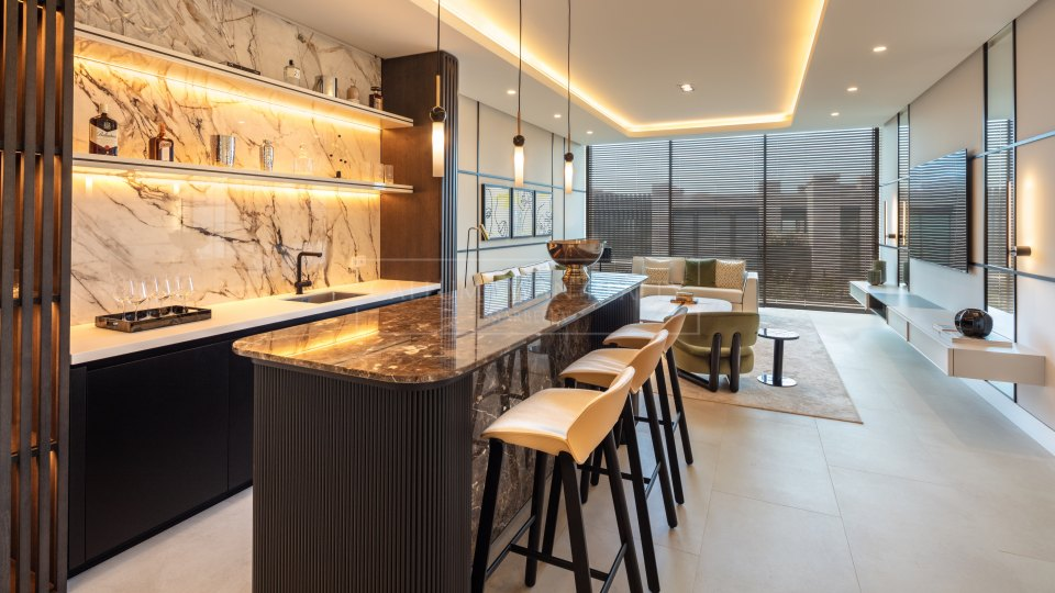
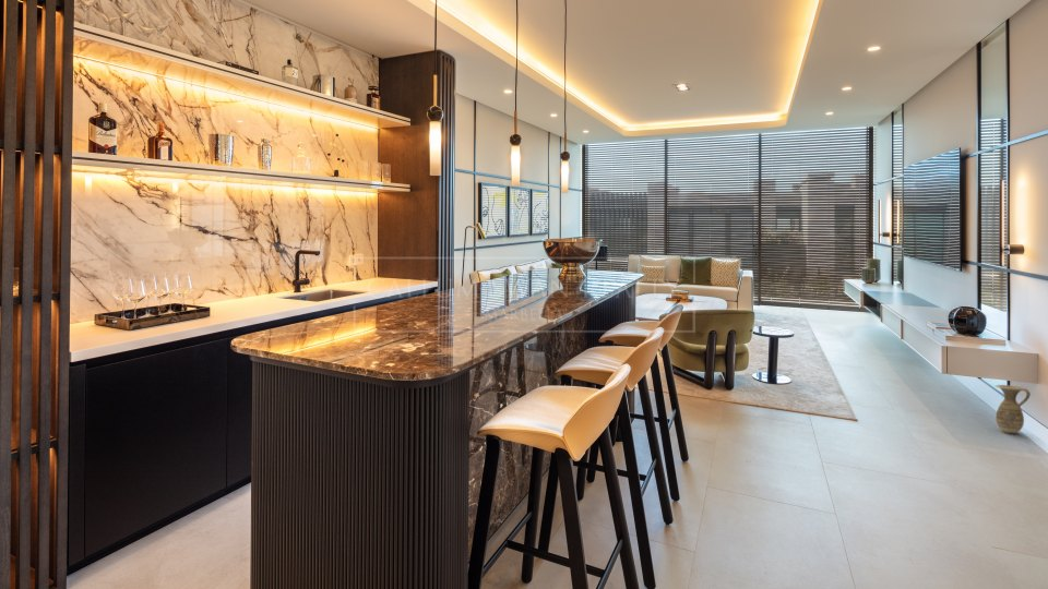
+ ceramic jug [995,384,1032,434]
